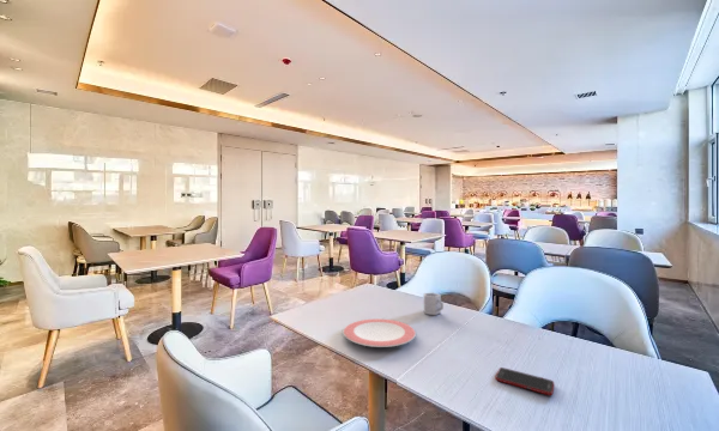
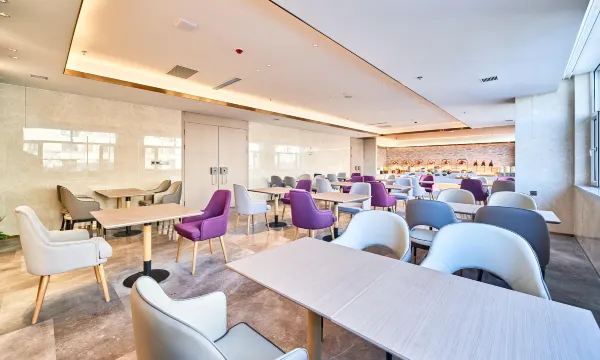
- cup [423,292,445,316]
- plate [343,317,417,348]
- cell phone [495,366,555,396]
